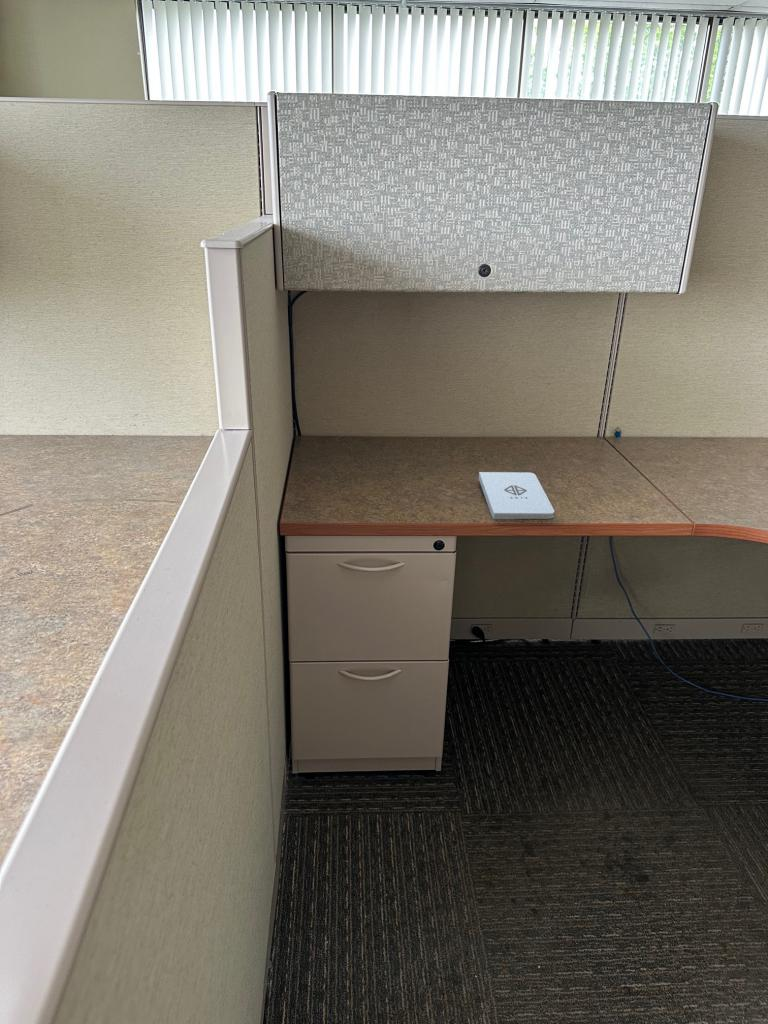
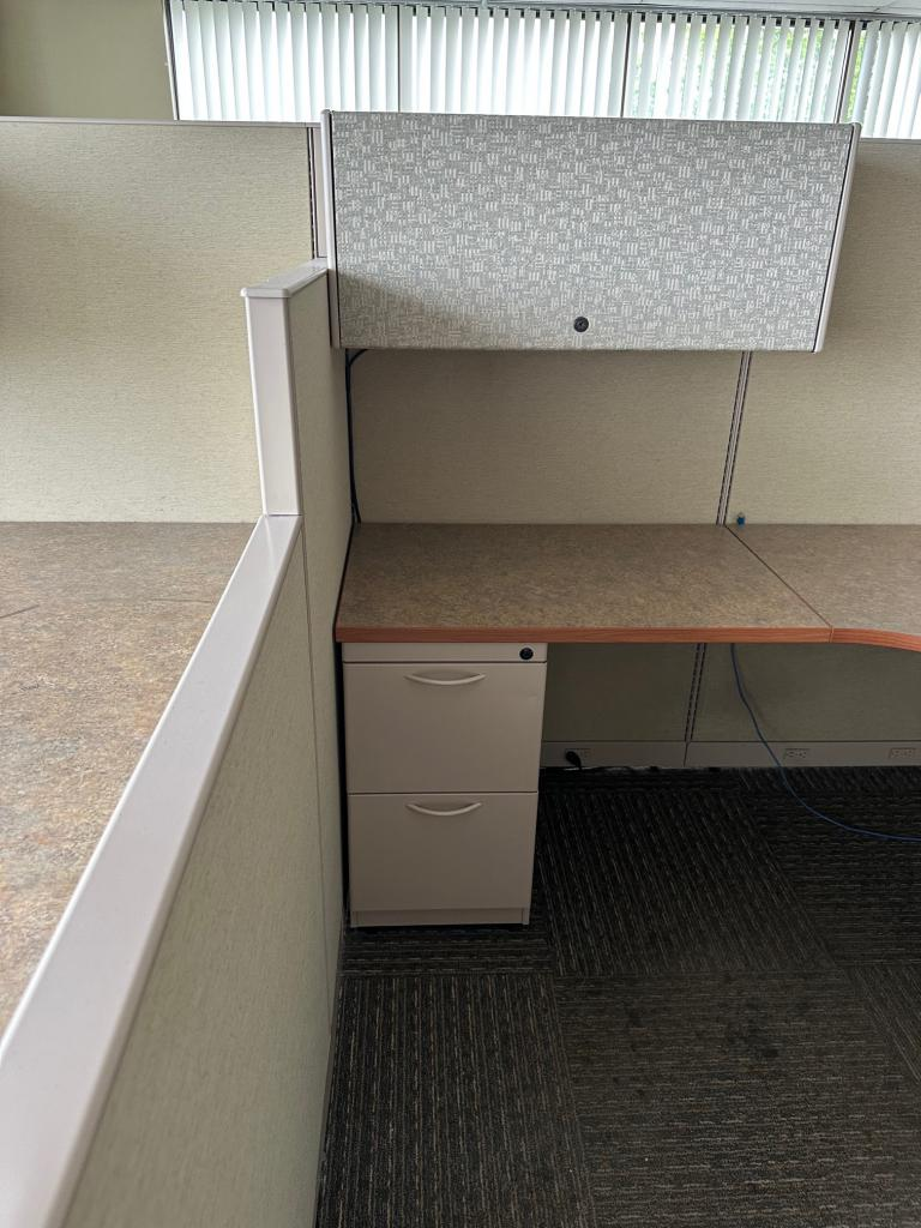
- notepad [478,471,555,520]
